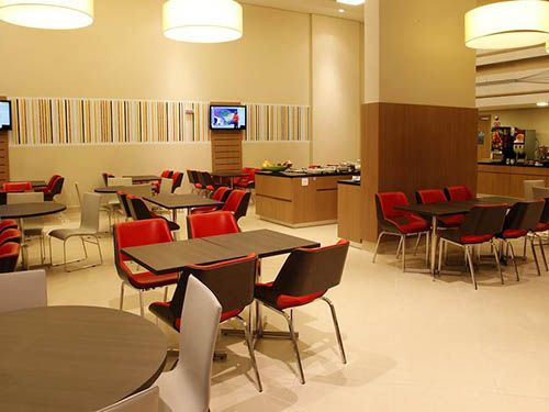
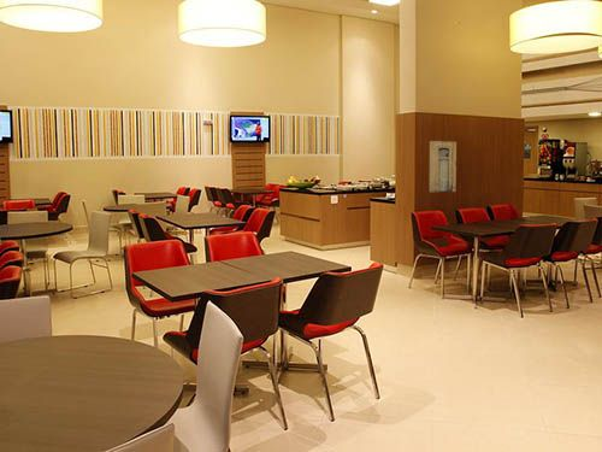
+ wall art [429,140,458,193]
